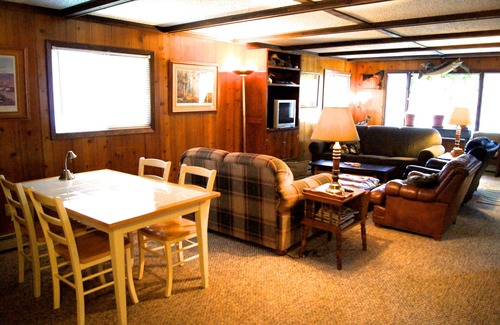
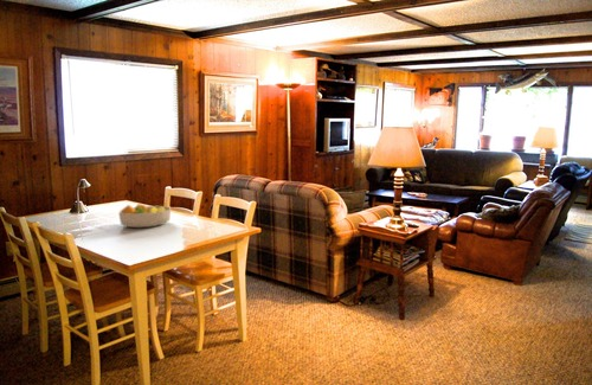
+ fruit bowl [117,203,172,229]
